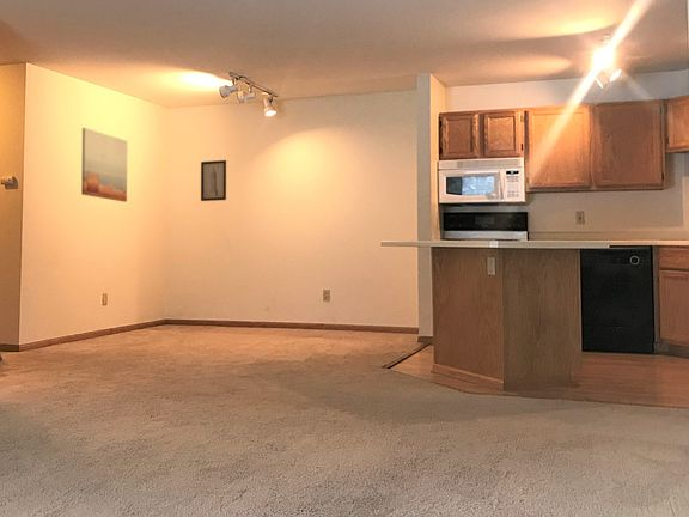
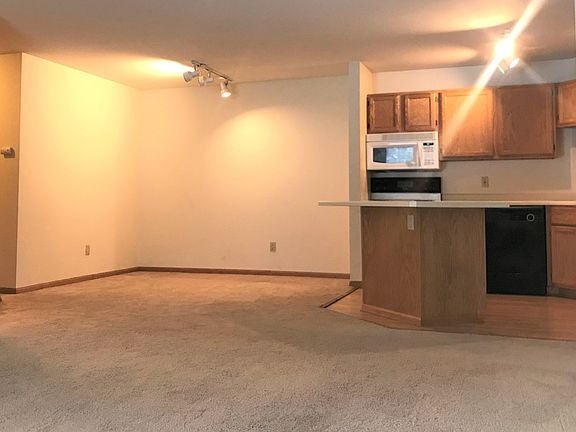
- wall art [200,159,227,202]
- wall art [80,127,128,203]
